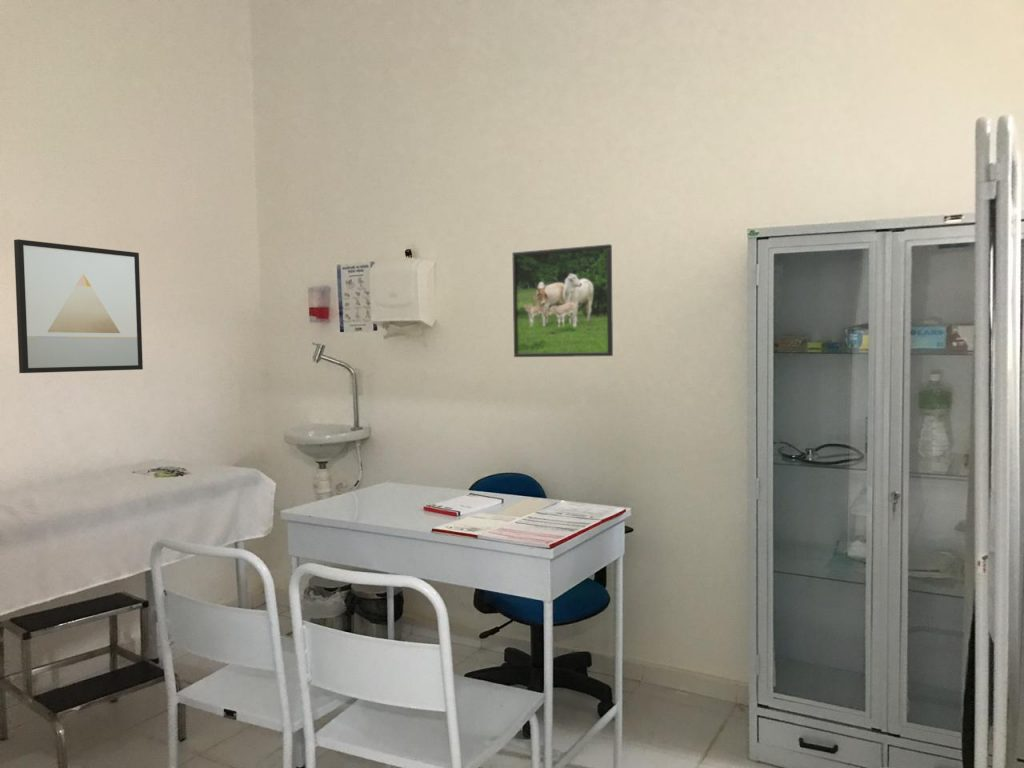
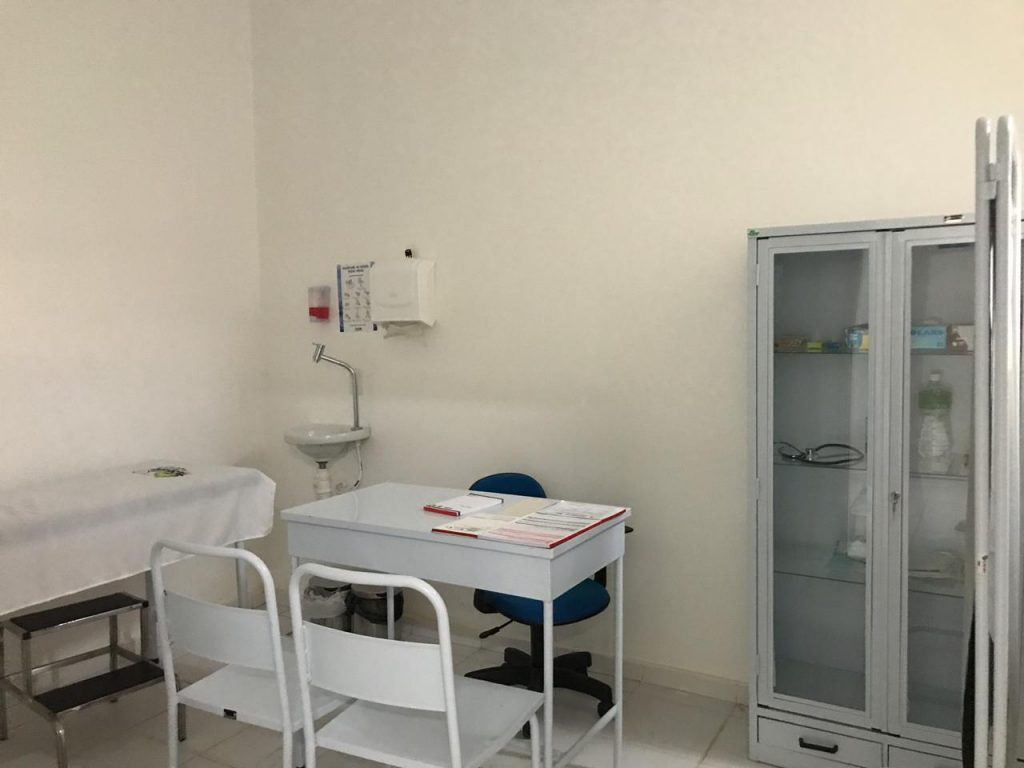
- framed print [511,243,614,358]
- wall art [13,238,144,374]
